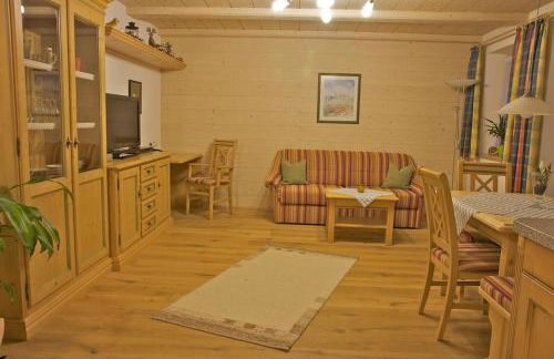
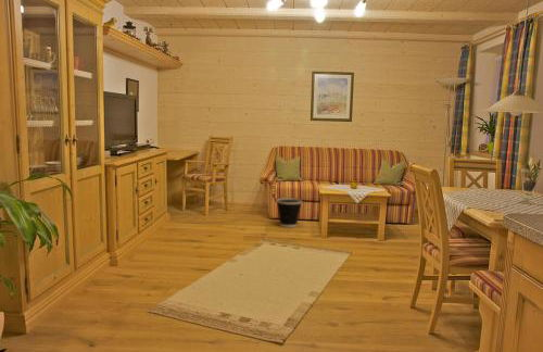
+ wastebasket [275,197,303,228]
